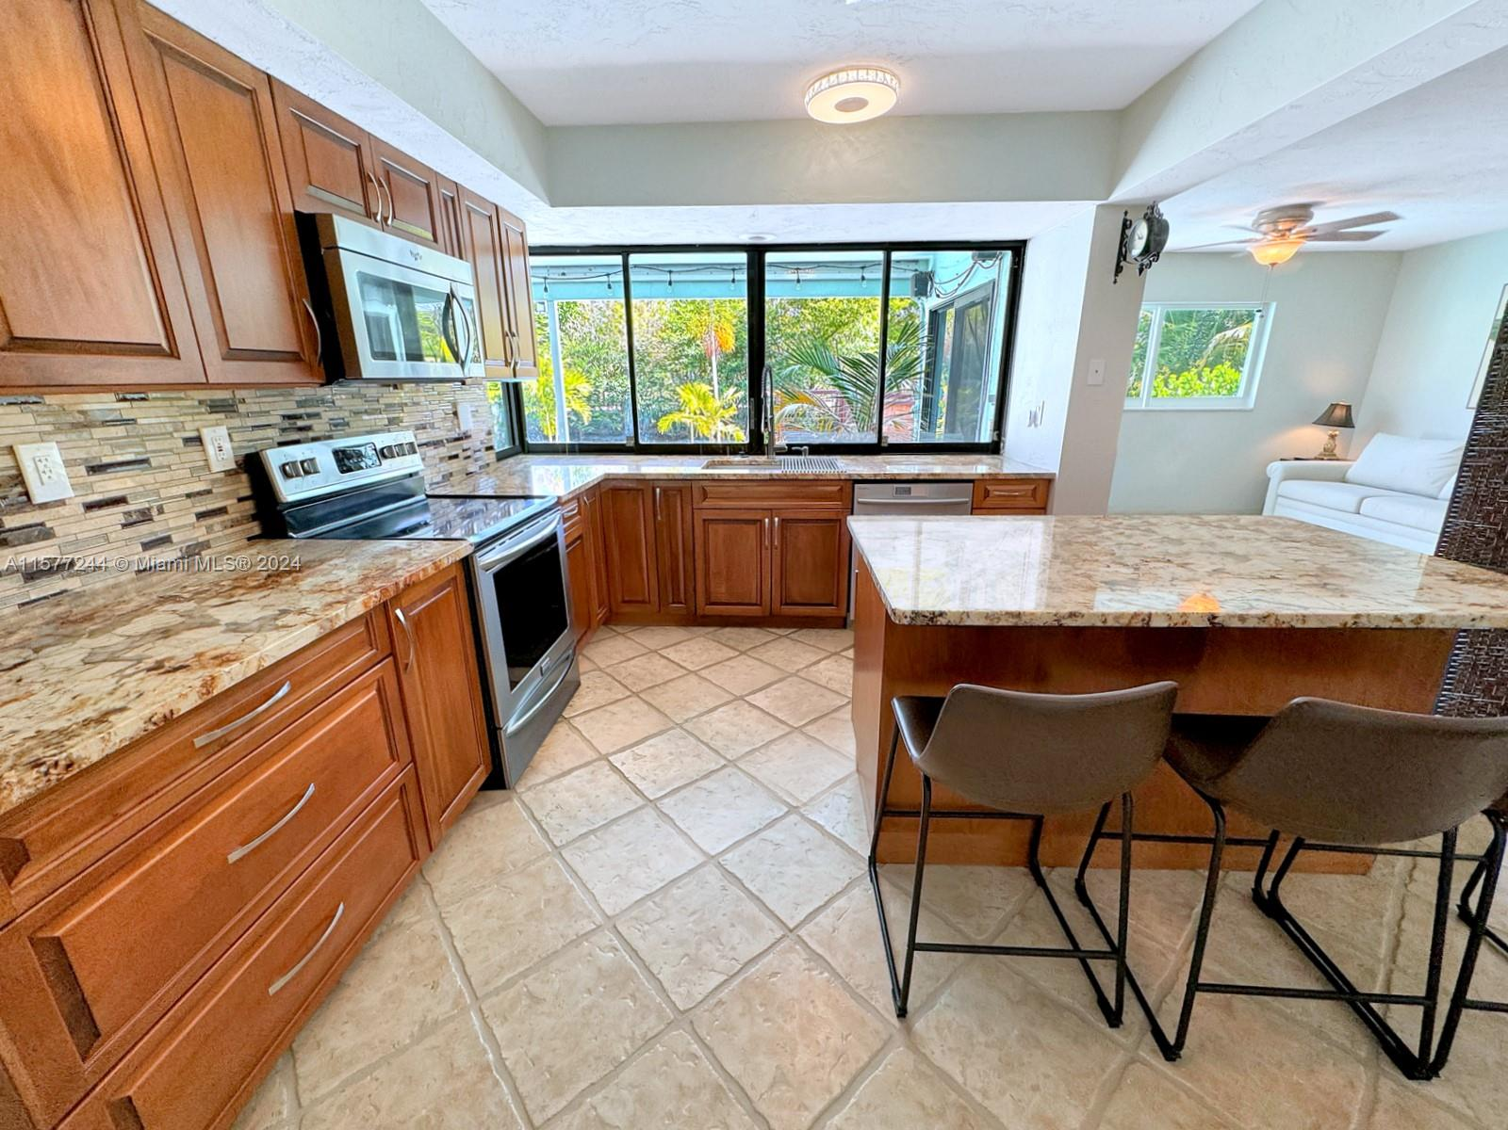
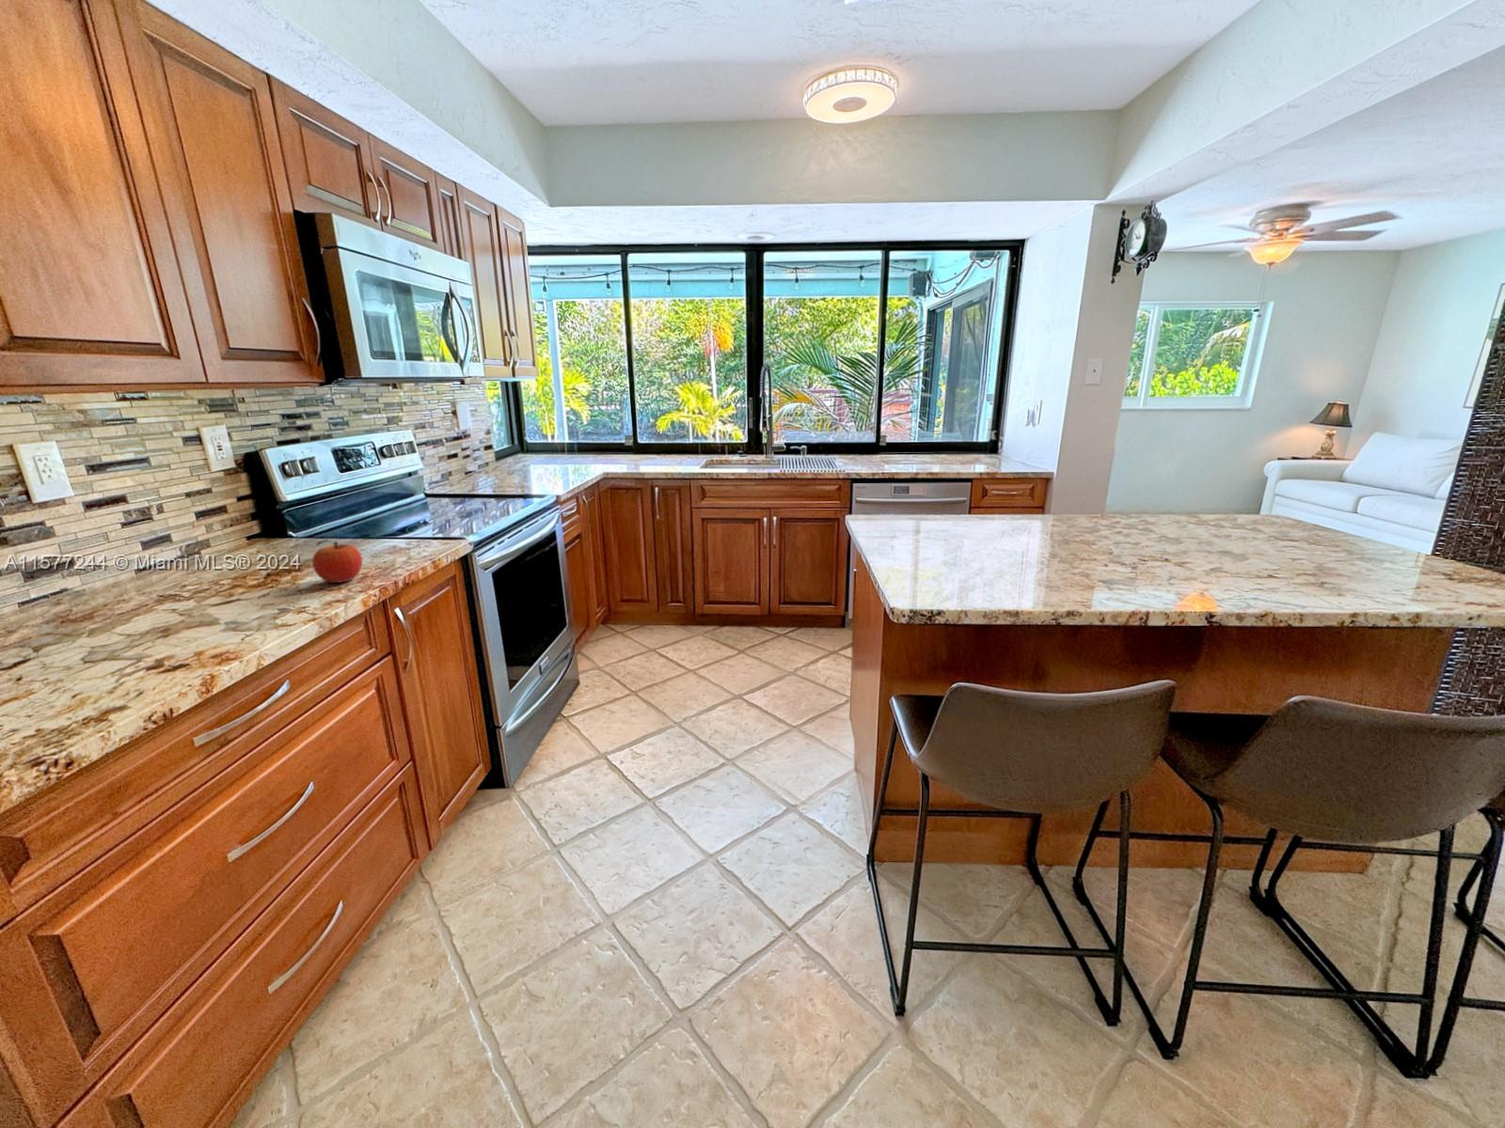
+ fruit [312,539,363,584]
